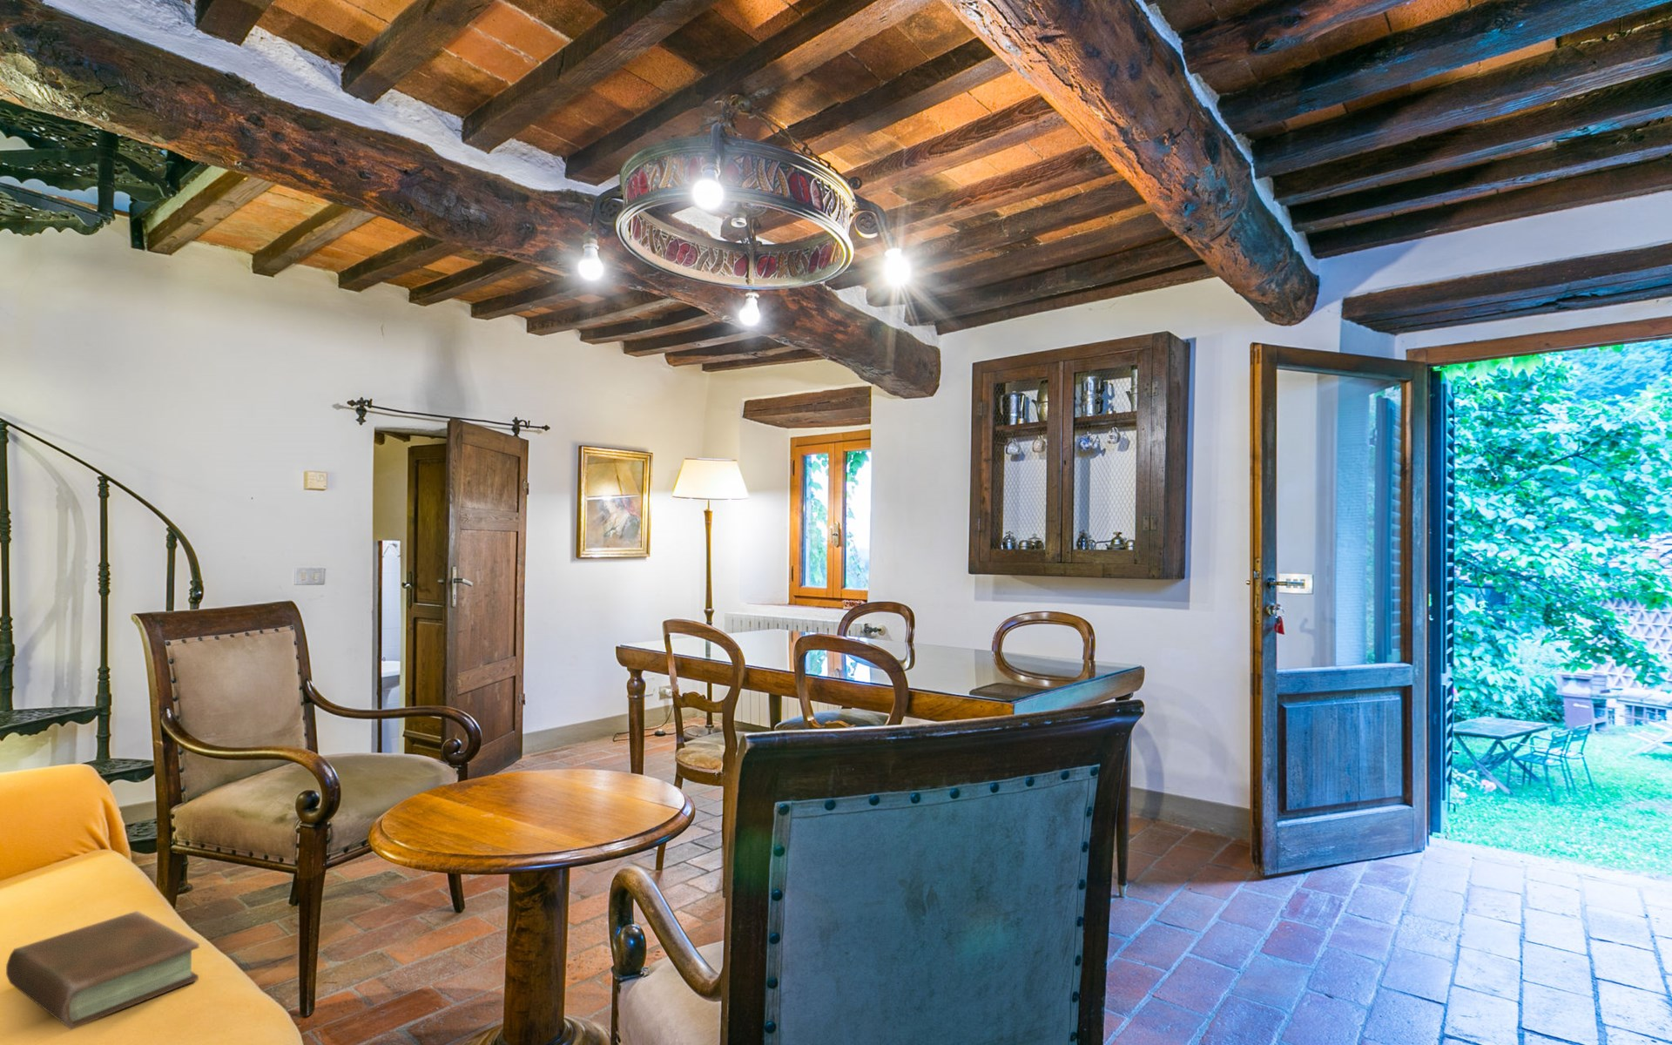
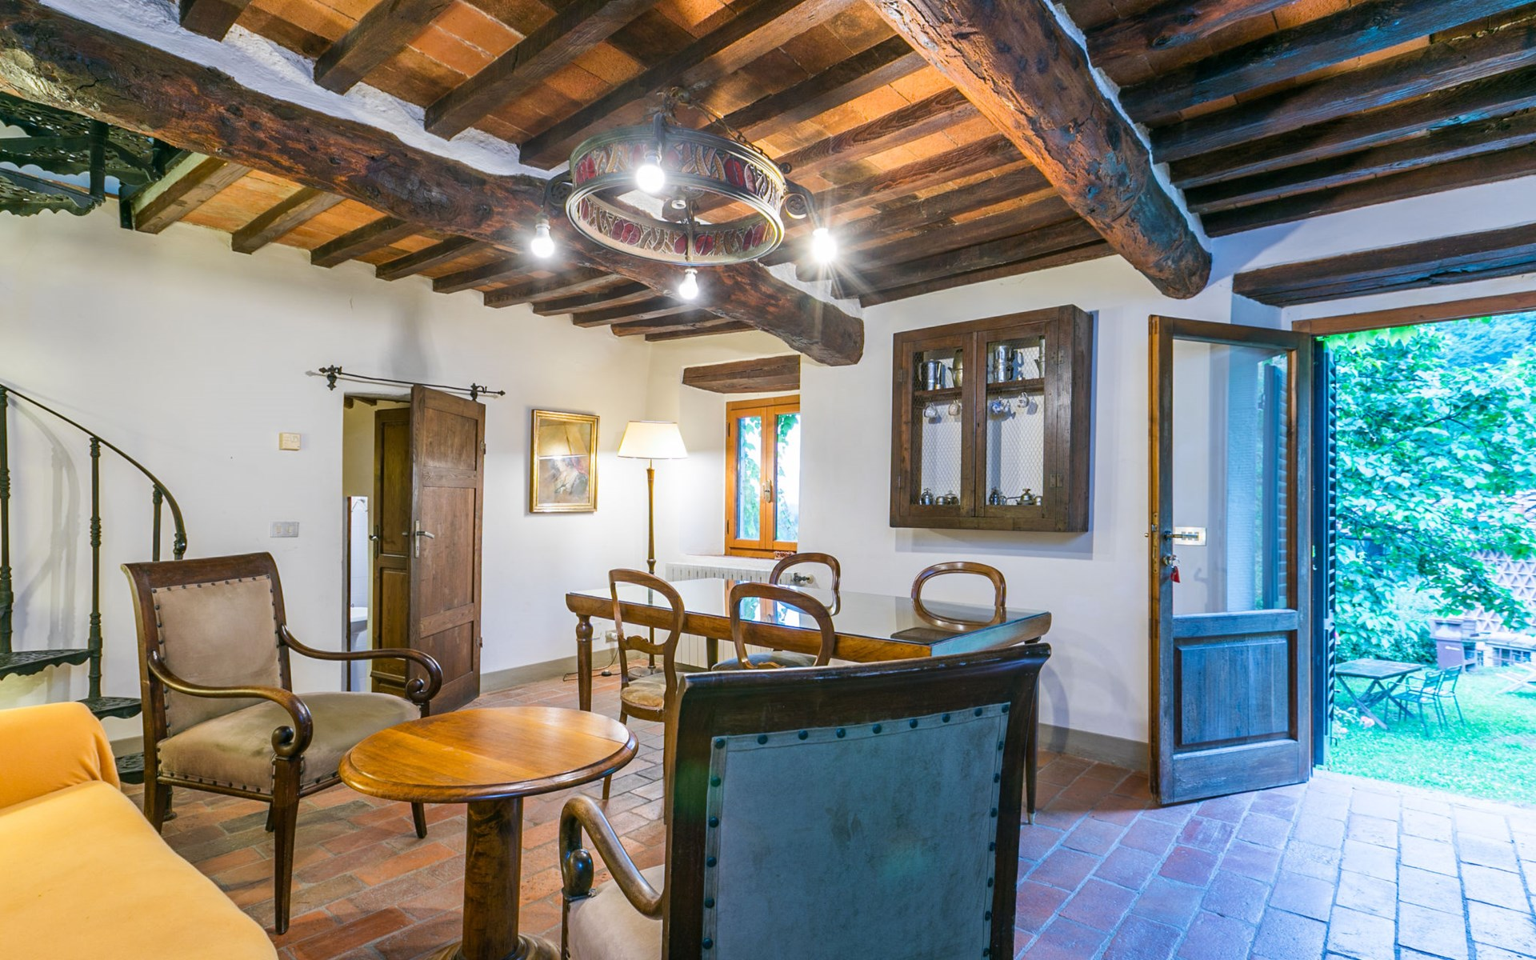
- book [5,910,200,1031]
